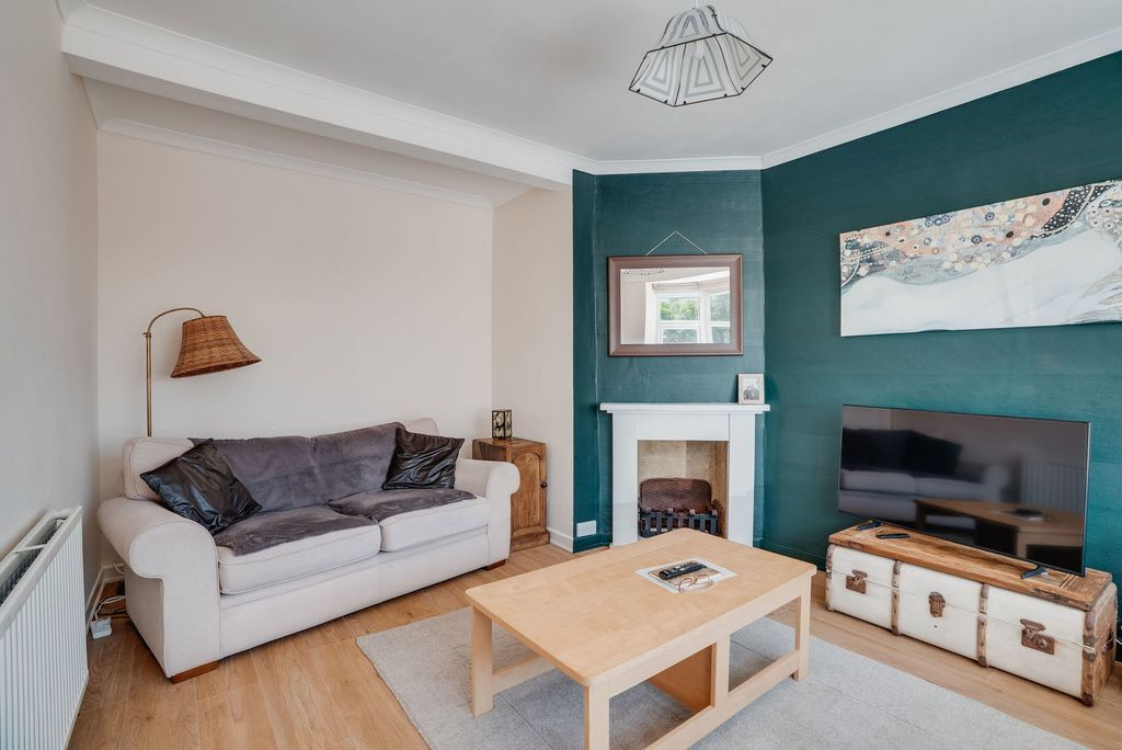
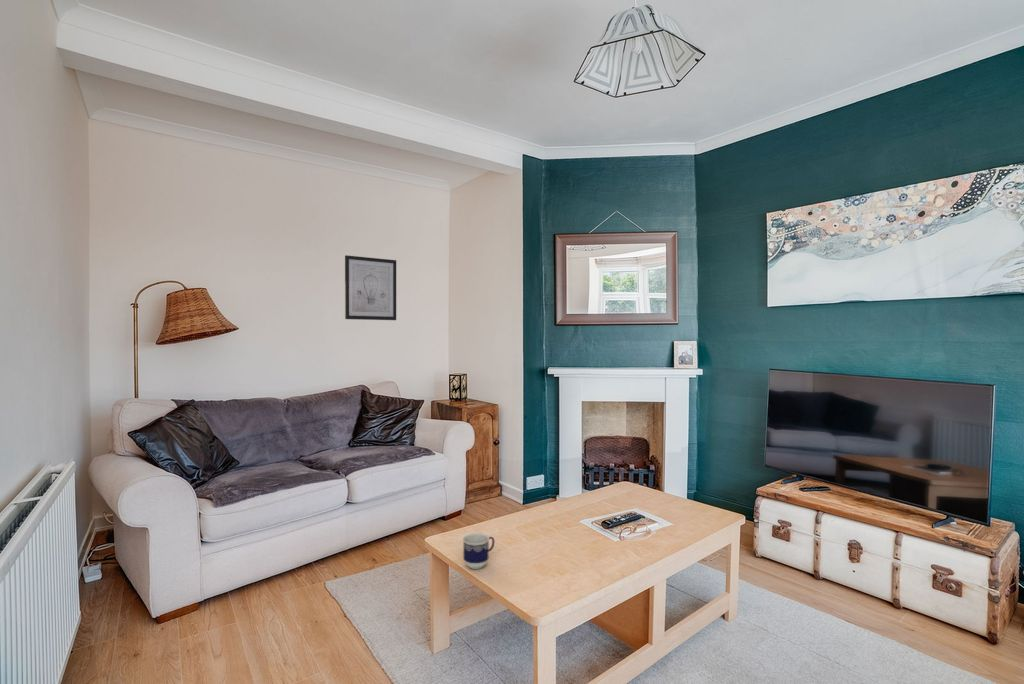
+ wall art [344,254,397,321]
+ cup [462,532,495,570]
